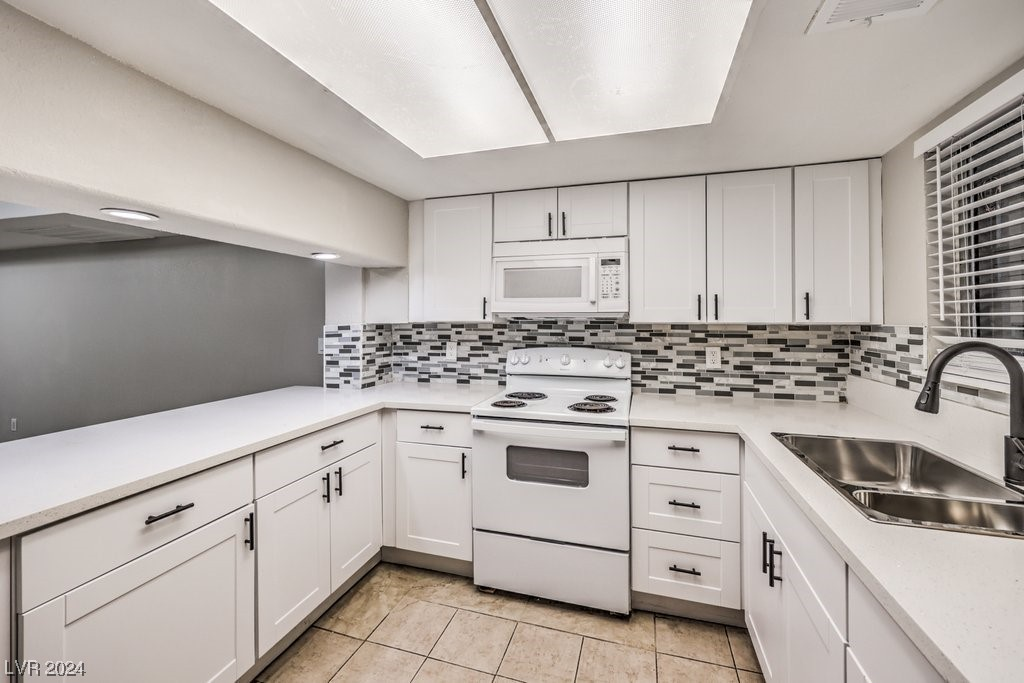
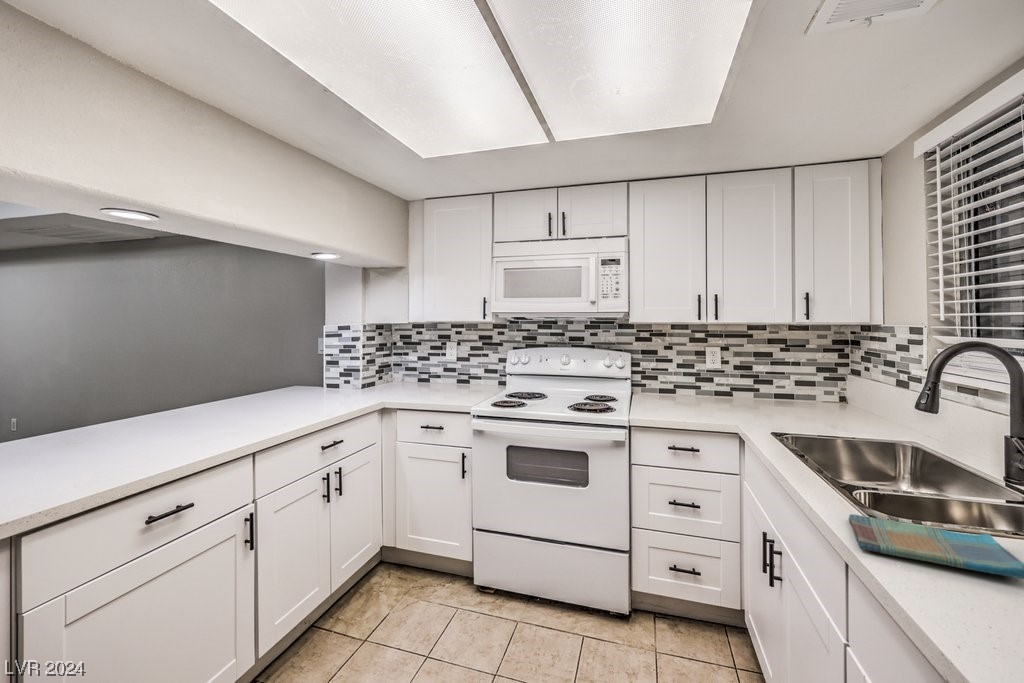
+ dish towel [848,513,1024,580]
